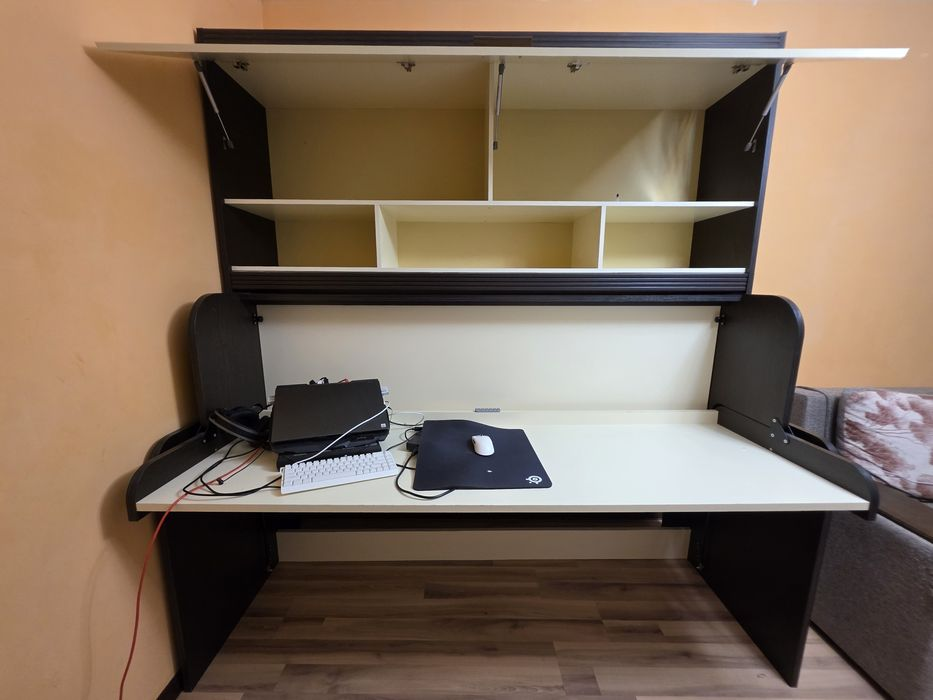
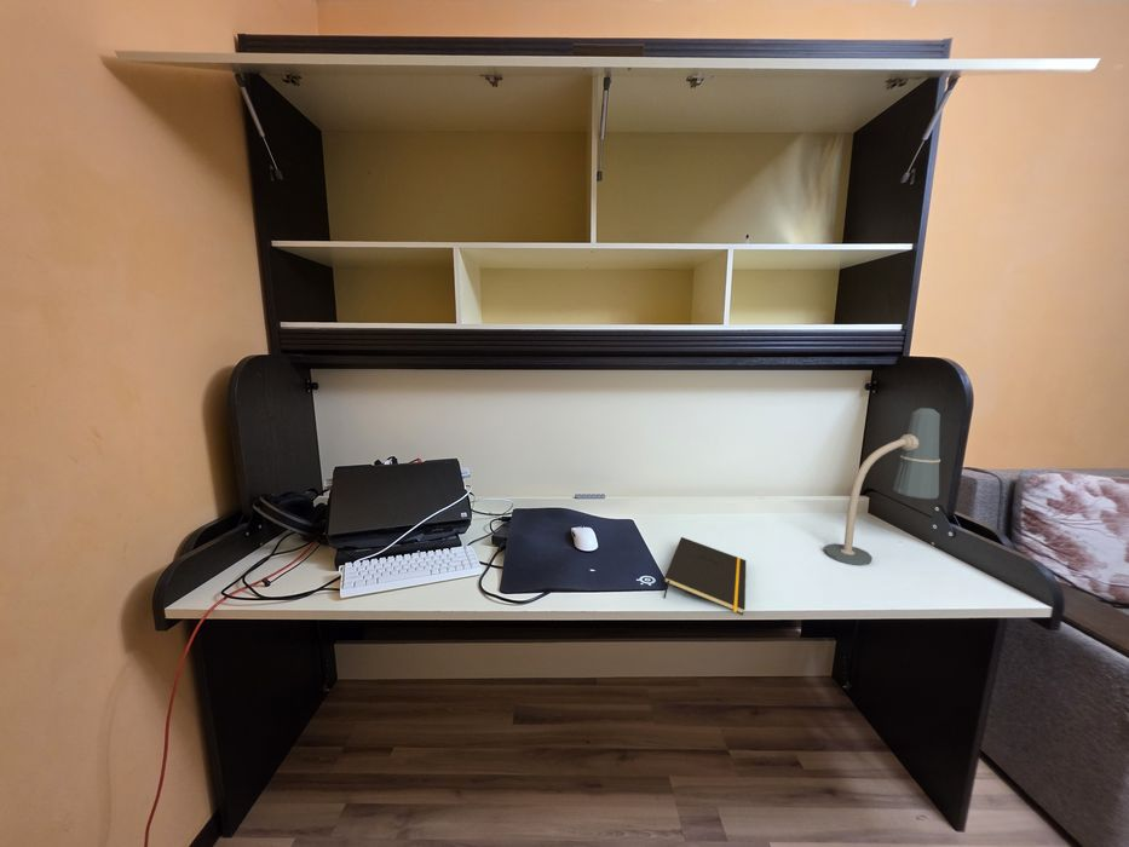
+ notepad [663,536,748,616]
+ desk lamp [823,407,941,566]
